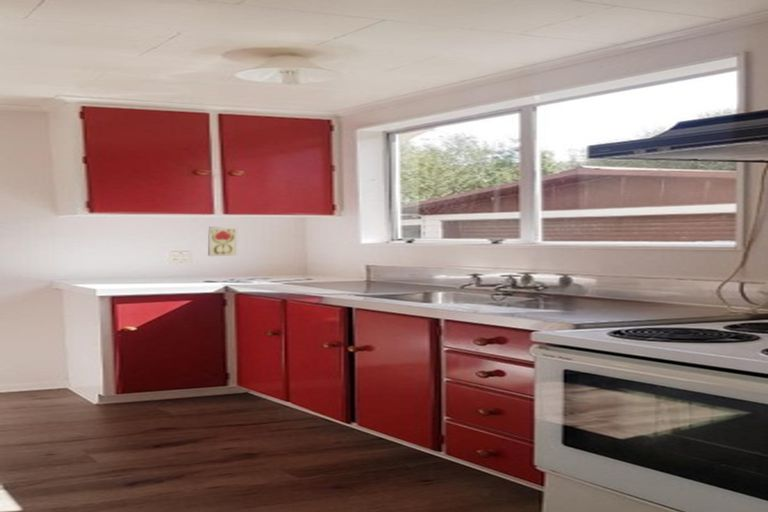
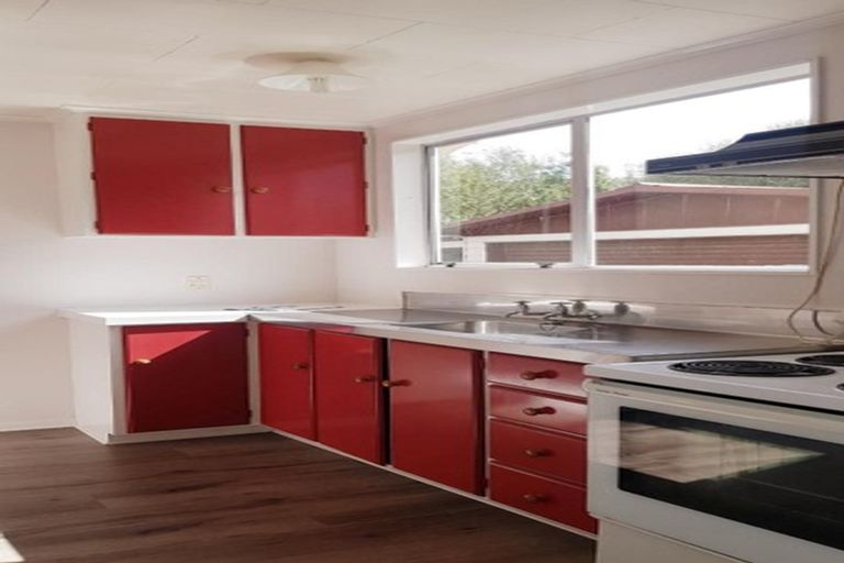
- decorative tile [207,226,238,257]
